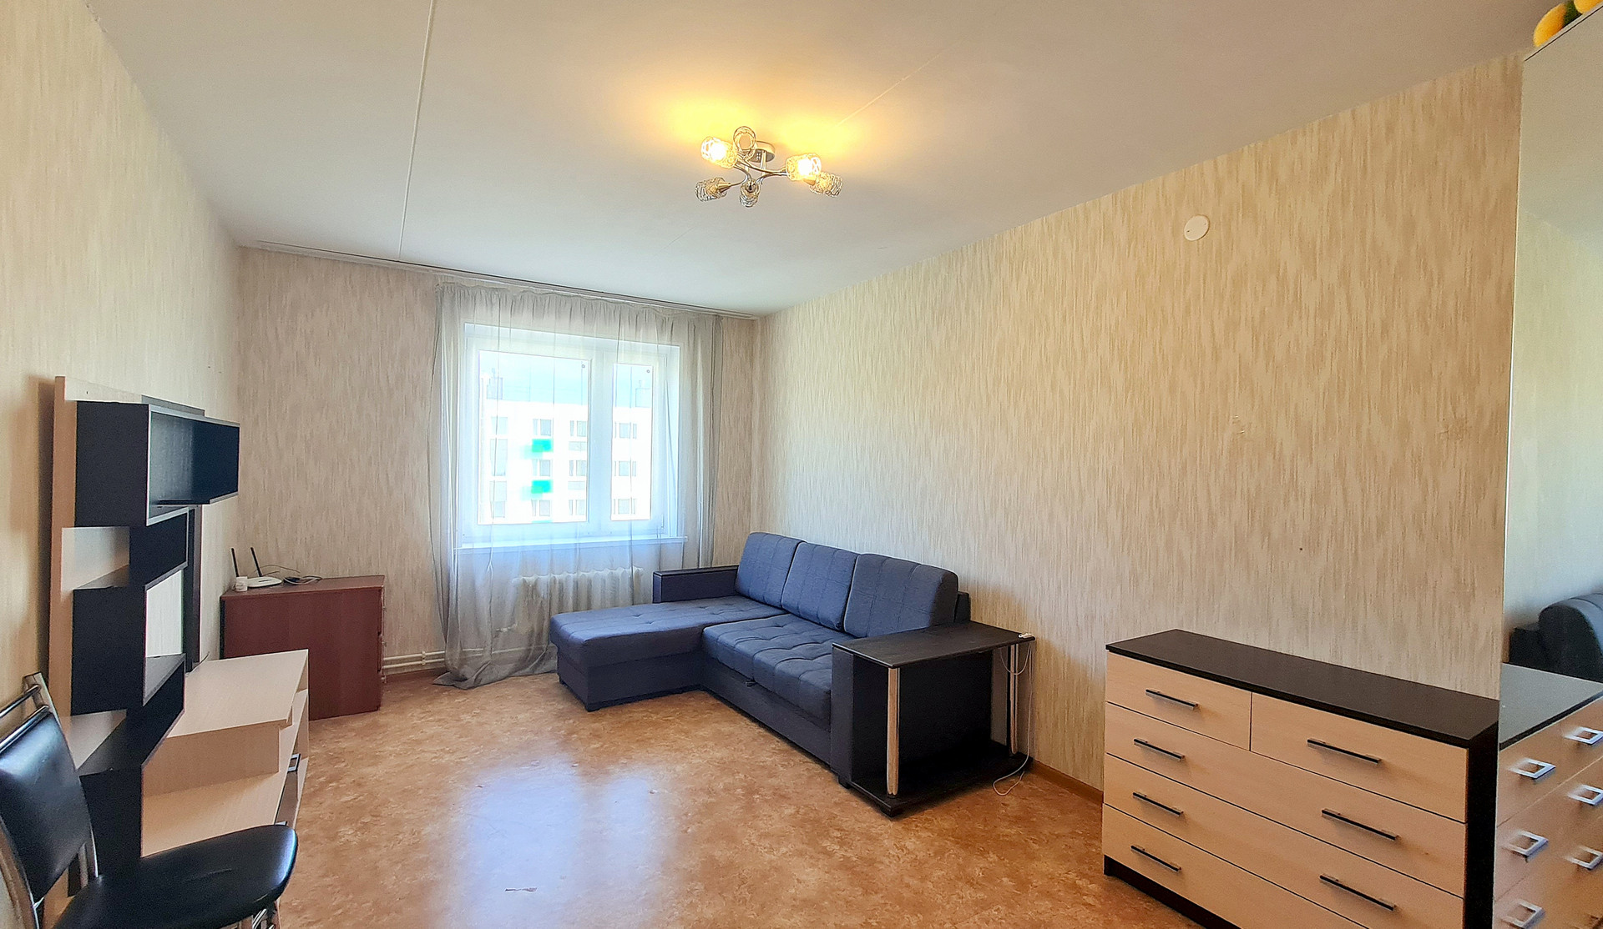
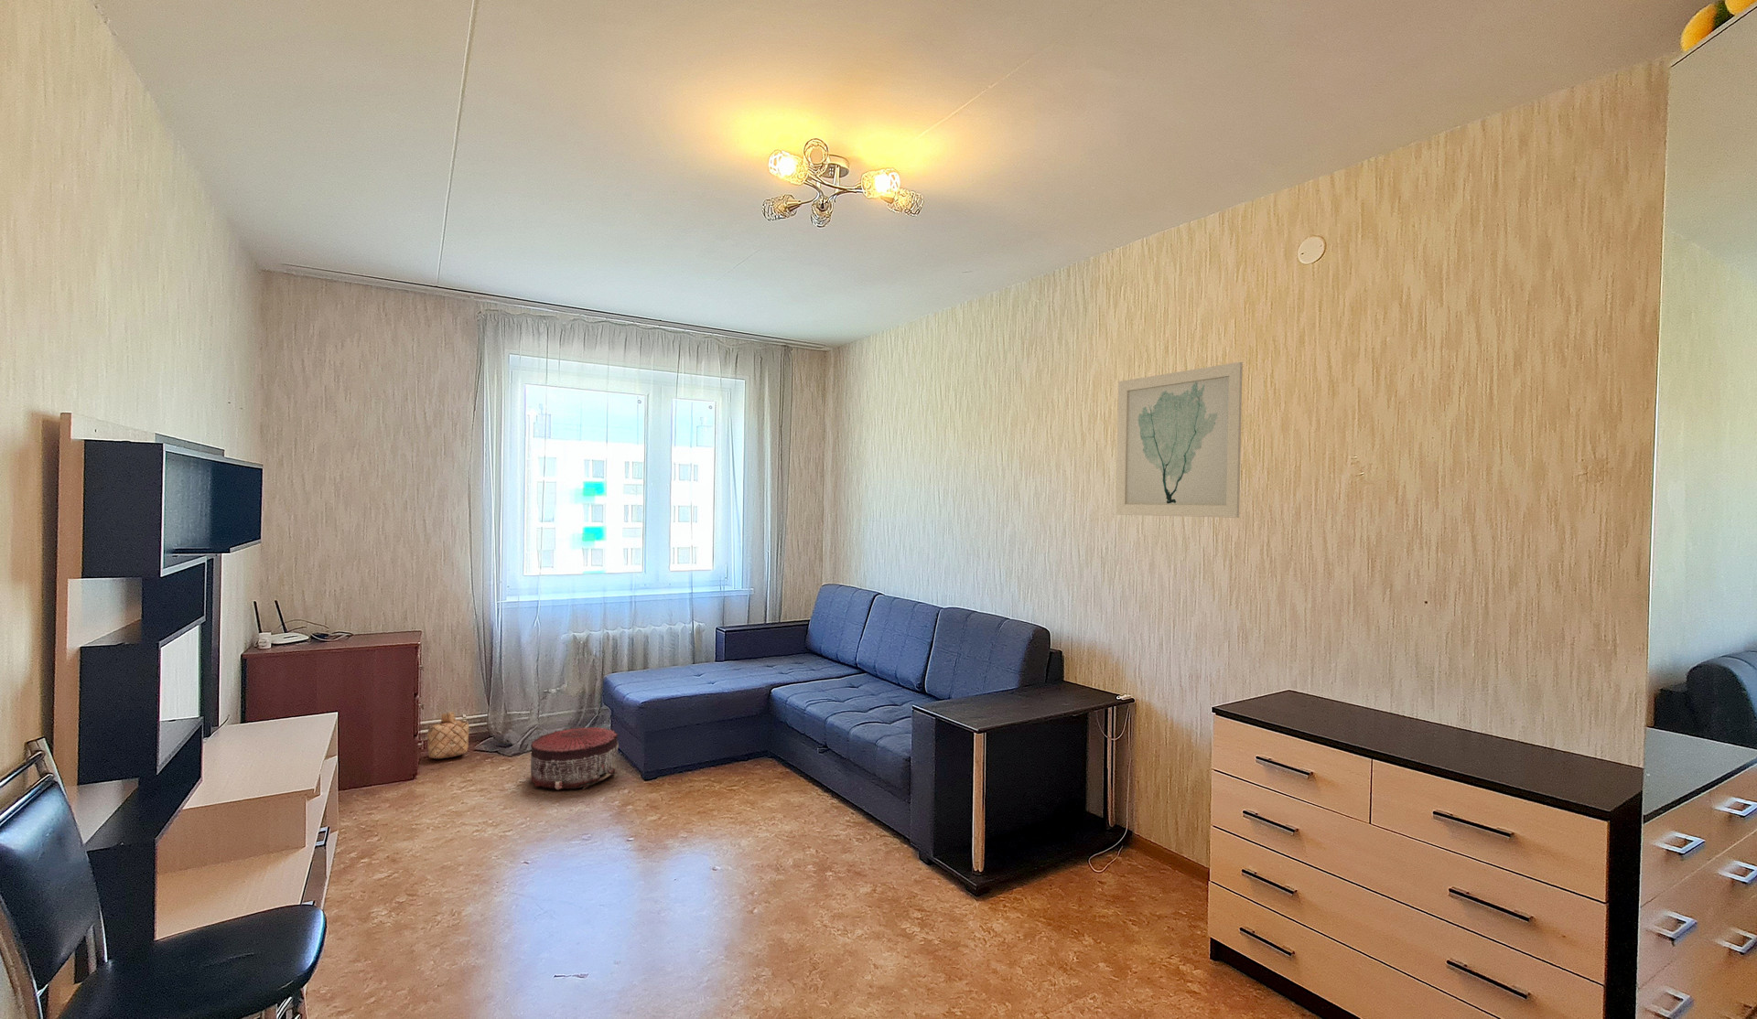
+ pouf [530,727,620,790]
+ basket [426,711,471,759]
+ wall art [1115,362,1244,519]
